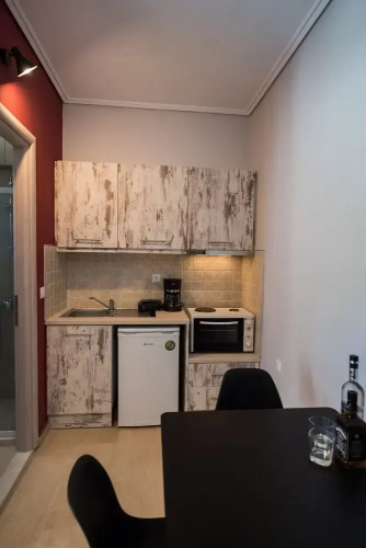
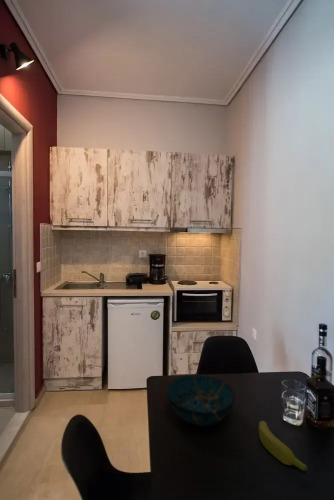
+ decorative bowl [165,374,236,427]
+ banana [258,420,308,472]
